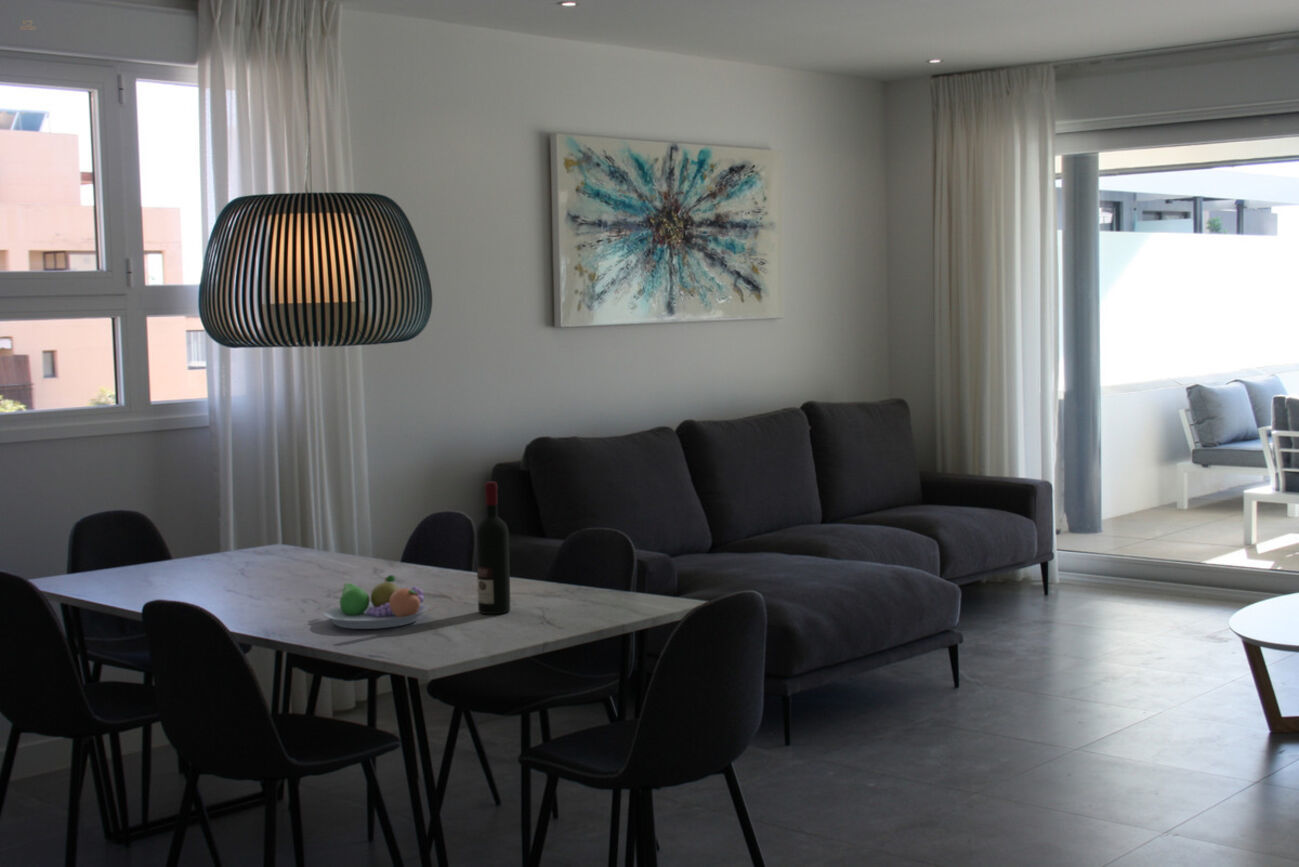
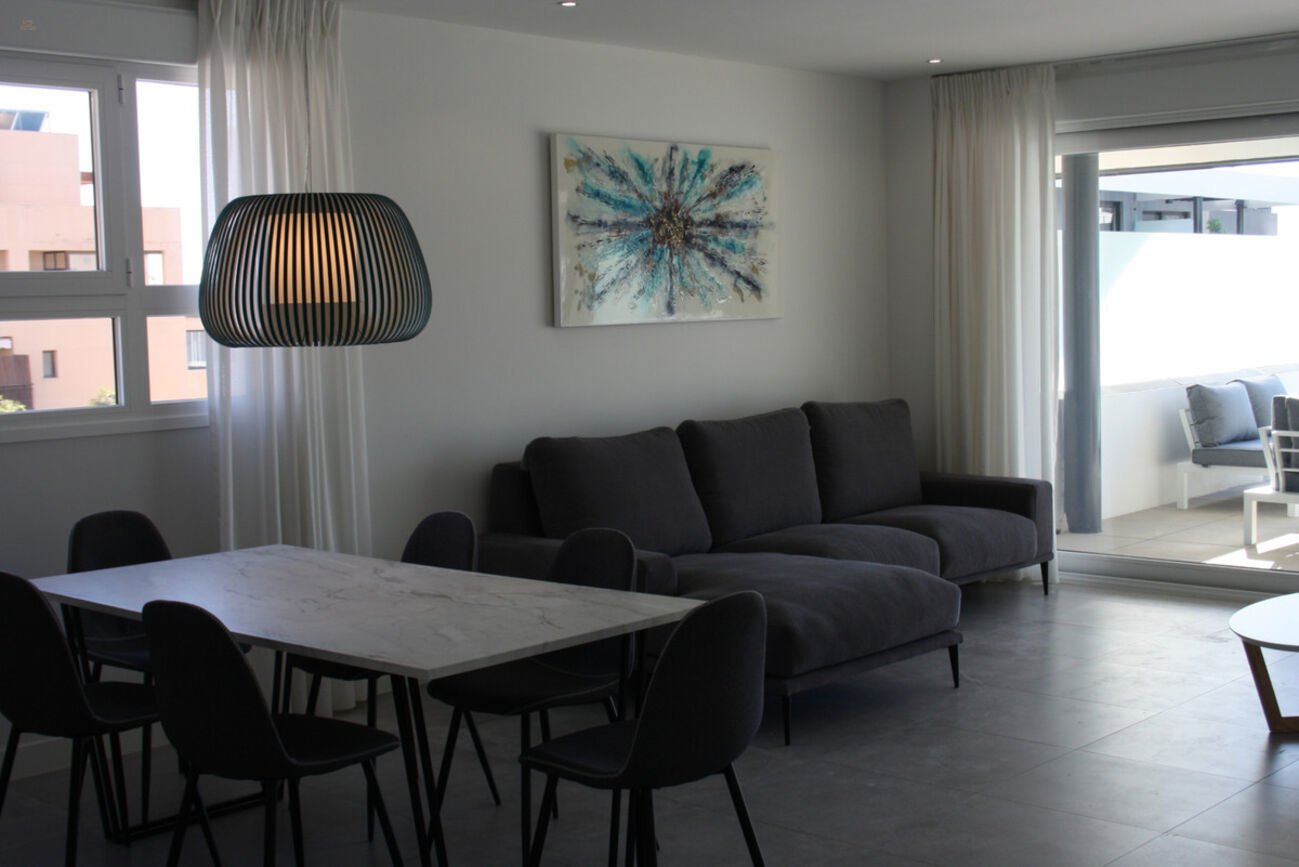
- alcohol [475,481,512,615]
- fruit bowl [323,574,429,630]
